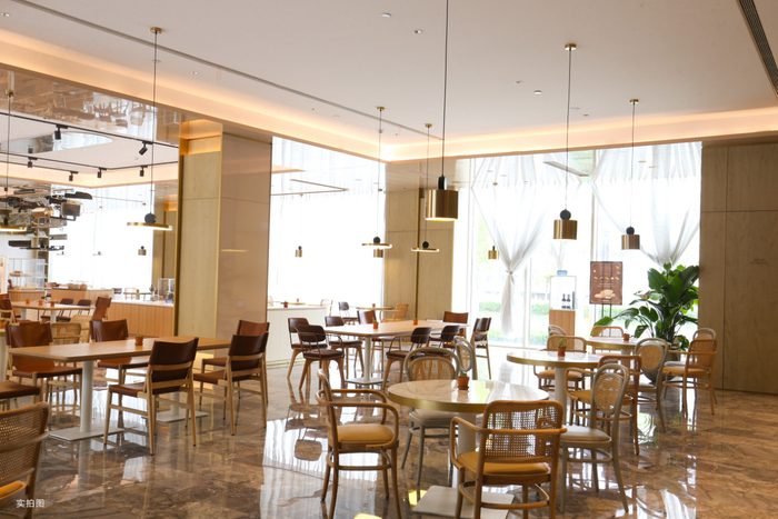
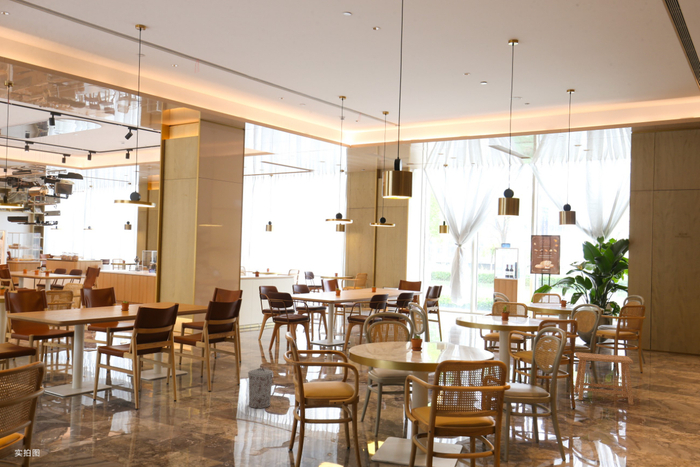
+ trash can [247,367,274,410]
+ stool [573,351,635,406]
